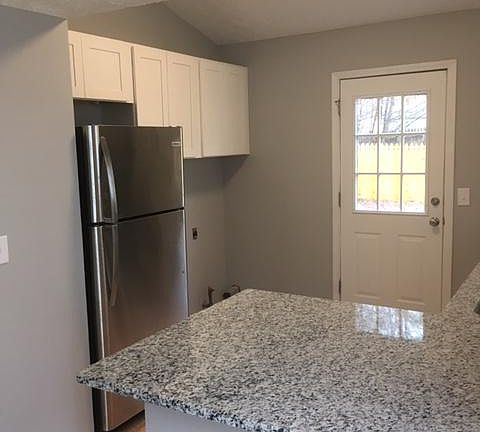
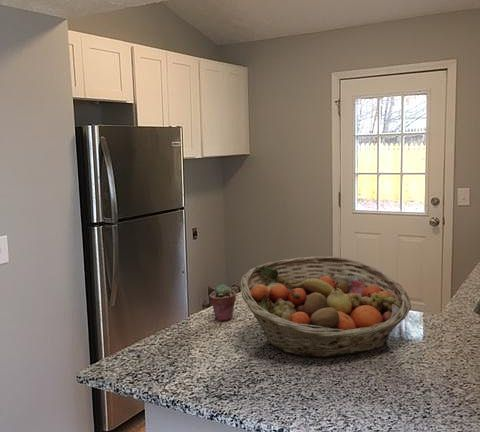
+ potted succulent [208,283,237,322]
+ fruit basket [240,256,412,359]
